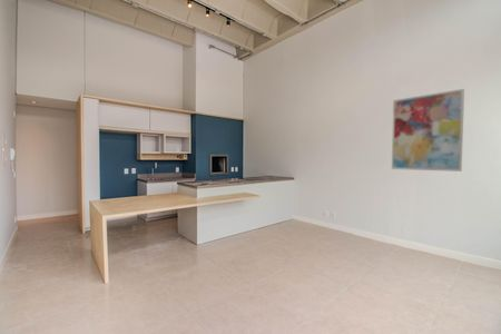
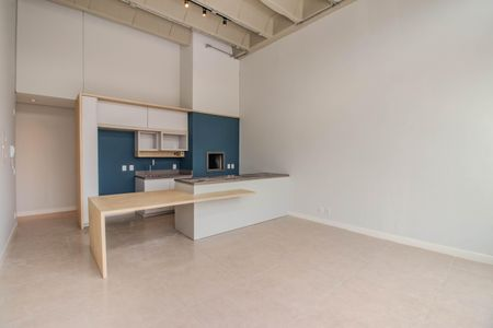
- wall art [391,88,465,173]
